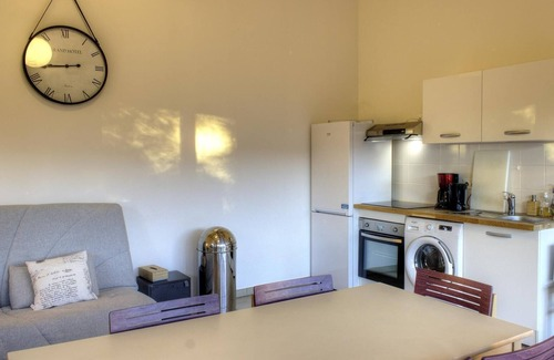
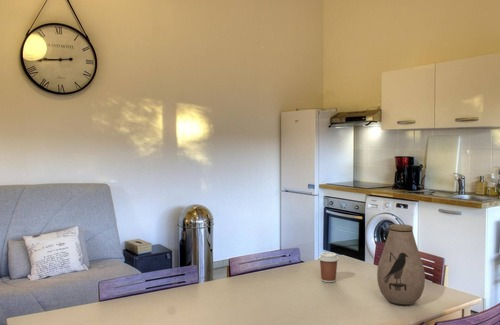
+ coffee cup [318,251,340,283]
+ vase [376,223,426,307]
